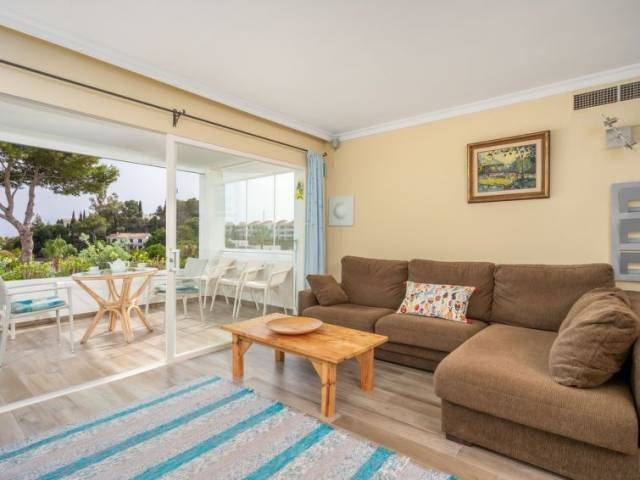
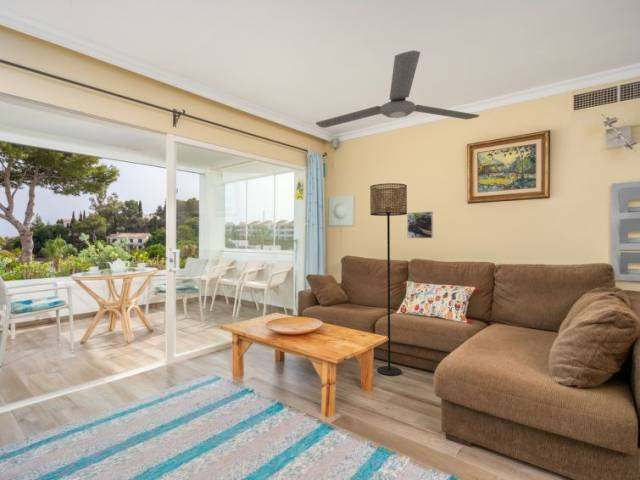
+ floor lamp [369,182,408,376]
+ ceiling fan [315,49,480,129]
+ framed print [406,211,434,239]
